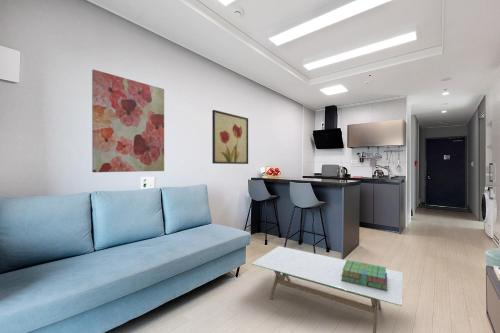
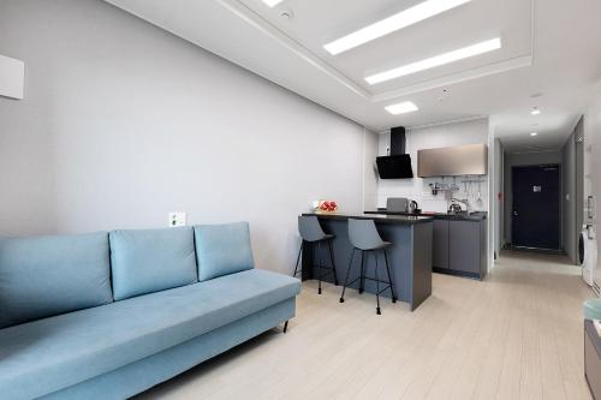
- wall art [211,109,249,165]
- stack of books [341,259,387,291]
- coffee table [250,245,404,333]
- wall art [91,69,165,173]
